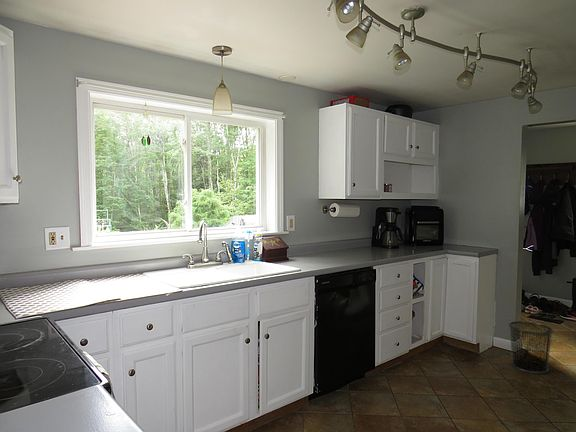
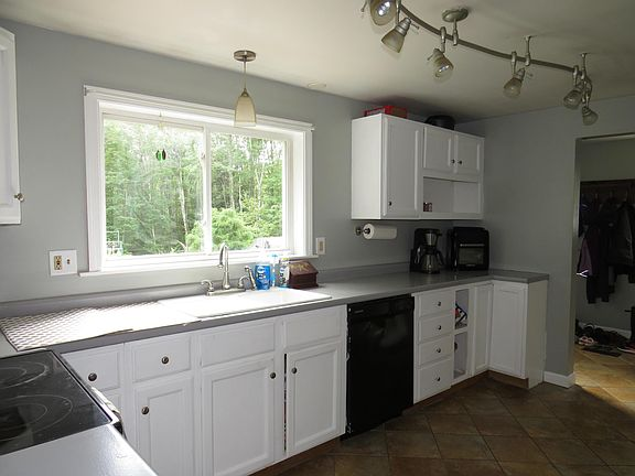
- waste bin [508,320,554,374]
